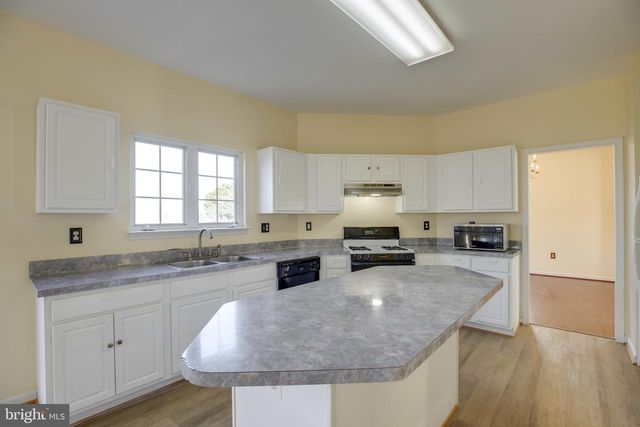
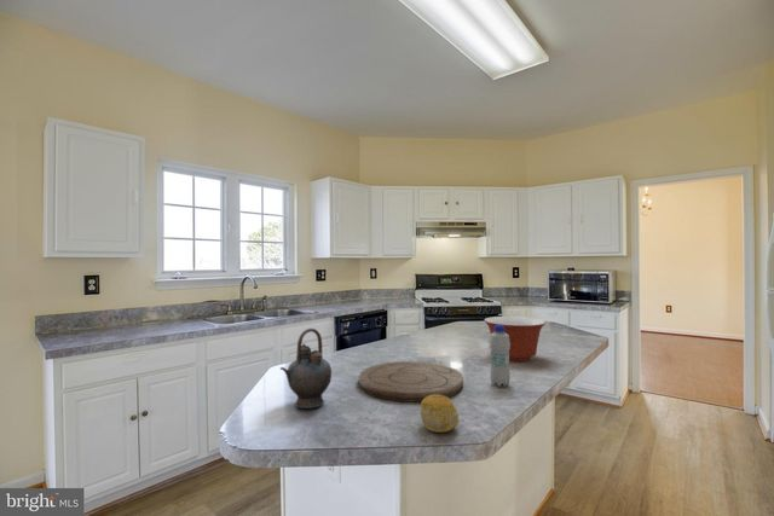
+ teapot [279,327,333,410]
+ mixing bowl [483,315,547,363]
+ bottle [489,325,512,388]
+ fruit [418,395,460,434]
+ cutting board [358,360,464,404]
